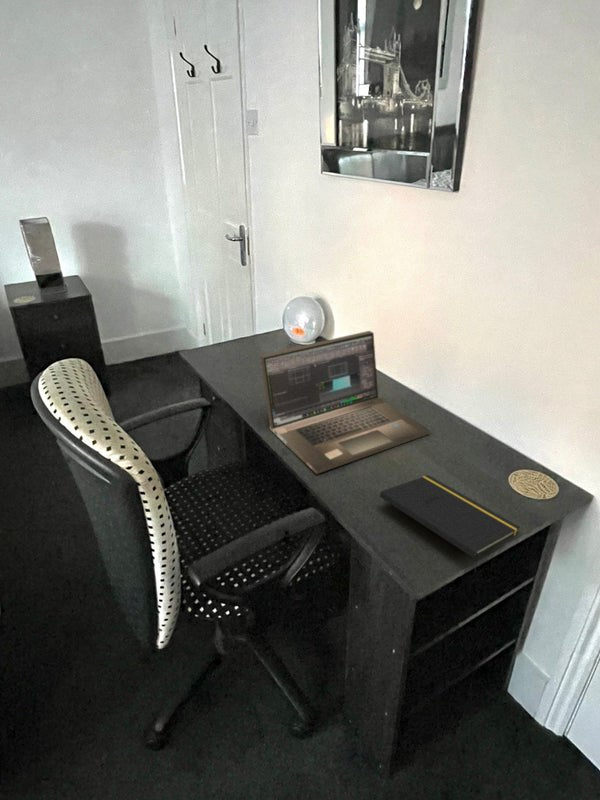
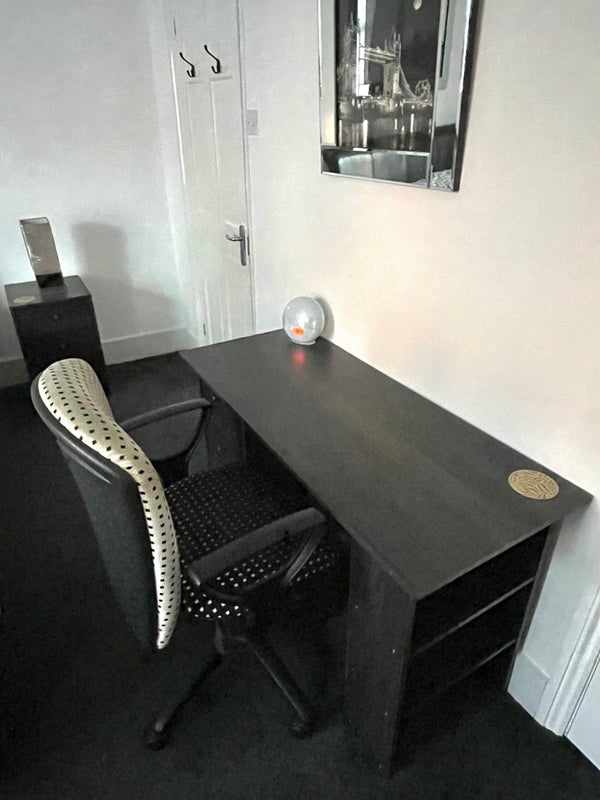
- notepad [379,474,521,574]
- laptop [259,330,431,475]
